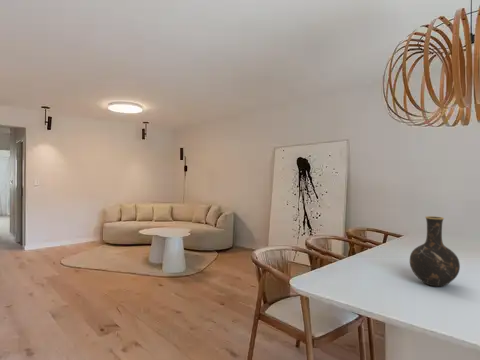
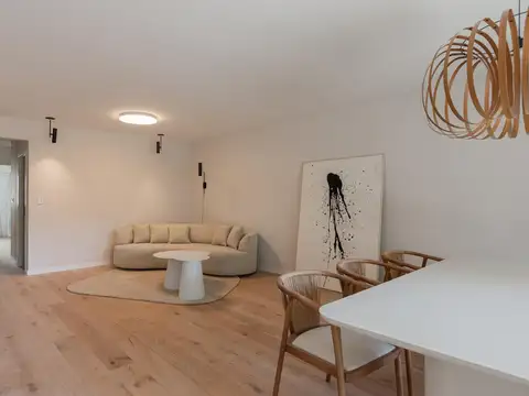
- vase [409,215,461,288]
